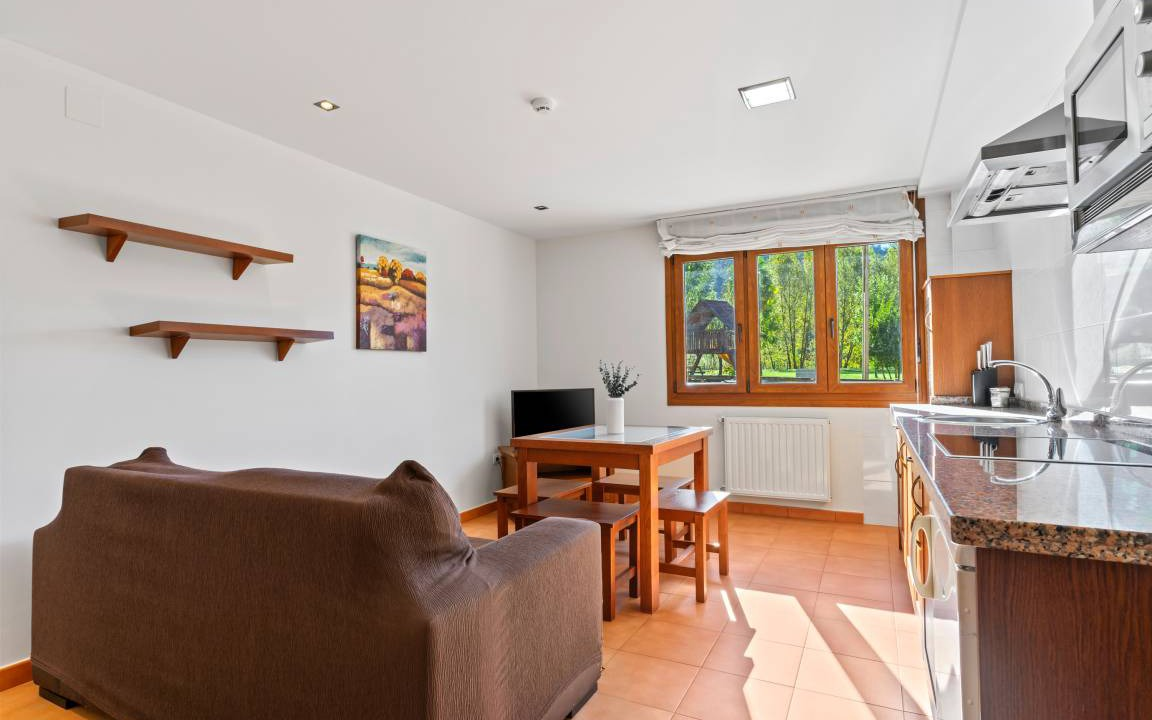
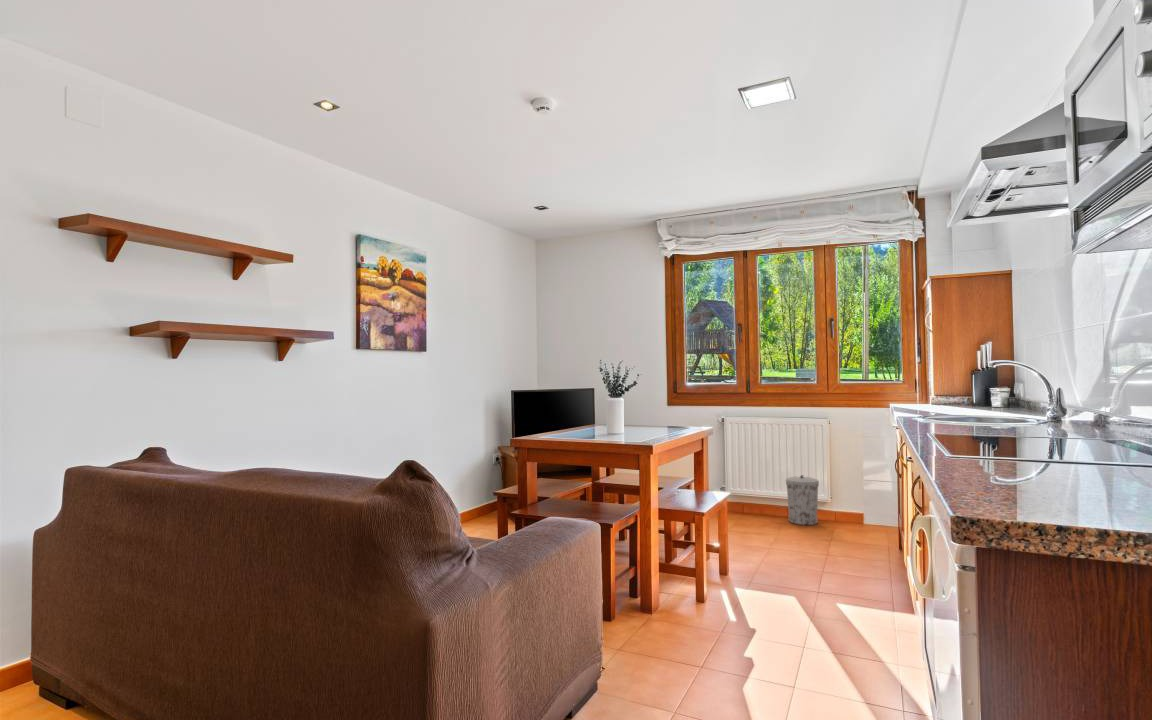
+ trash can [785,474,820,526]
